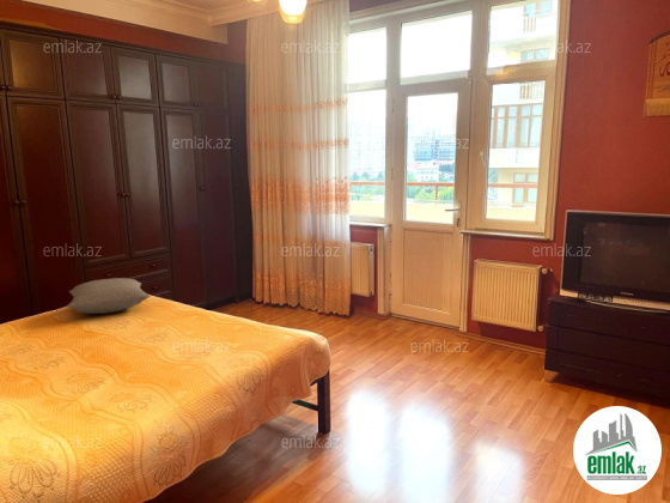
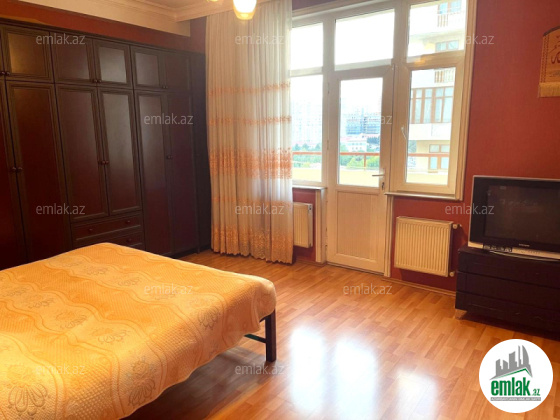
- pillow [65,277,152,315]
